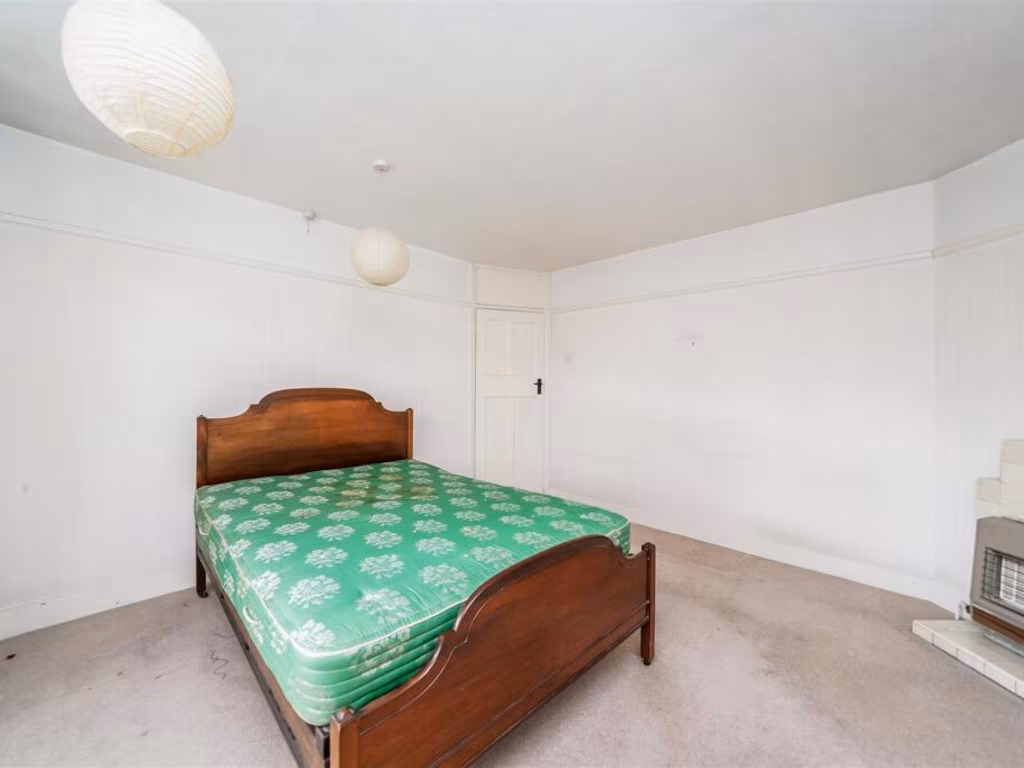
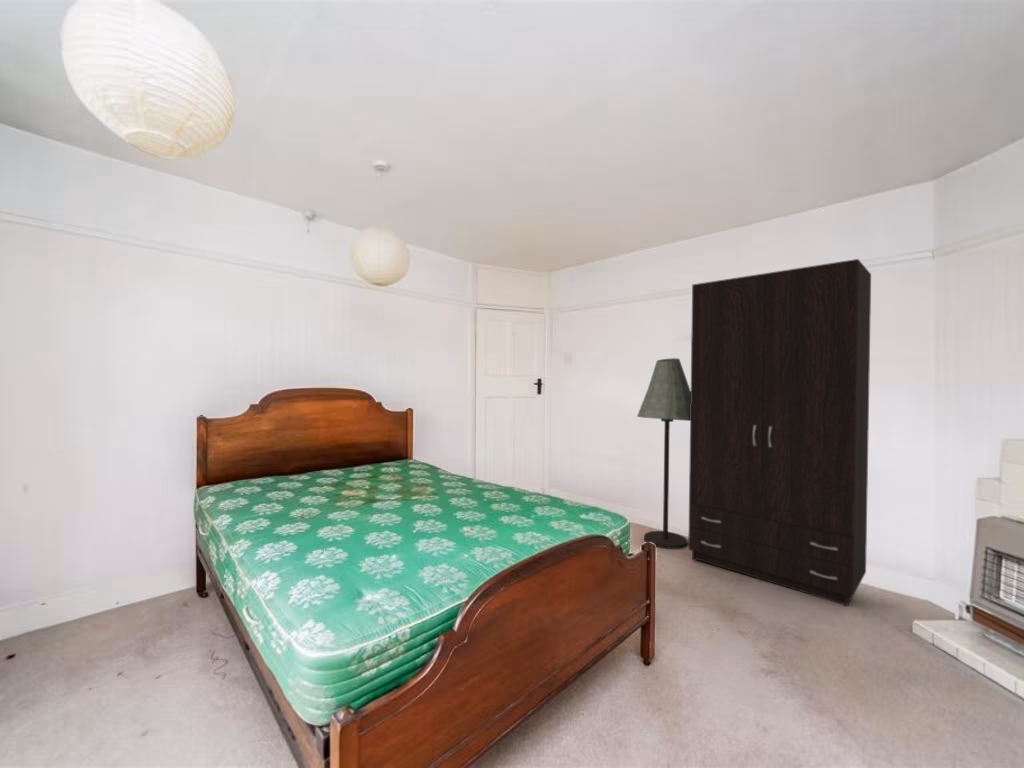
+ floor lamp [636,357,691,550]
+ wardrobe [687,258,872,607]
